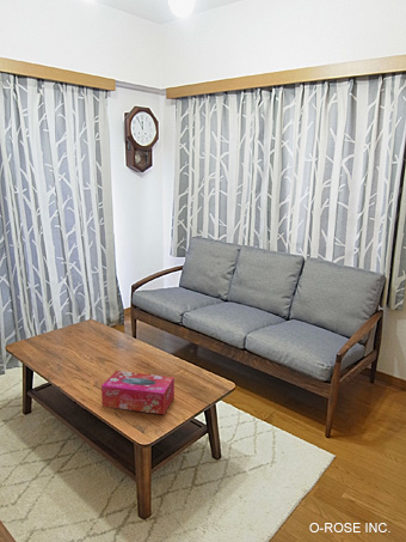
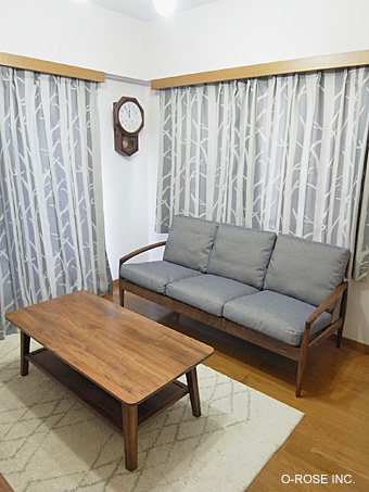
- tissue box [100,370,176,415]
